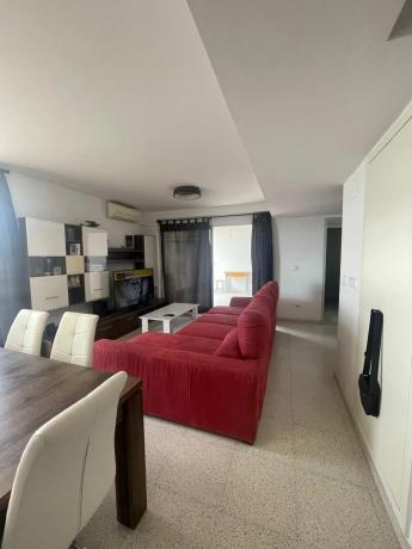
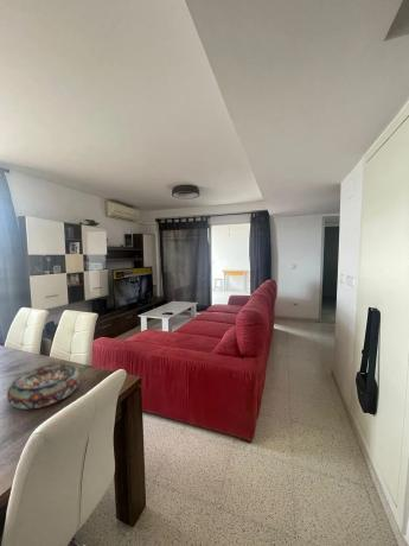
+ decorative bowl [6,363,82,410]
